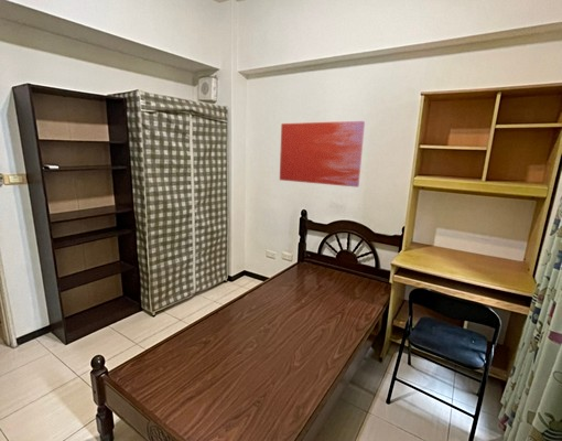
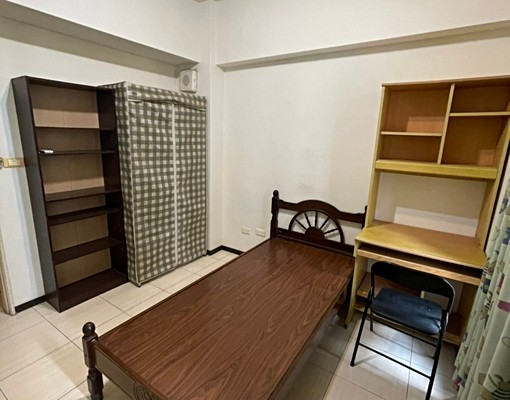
- wall art [279,120,366,189]
